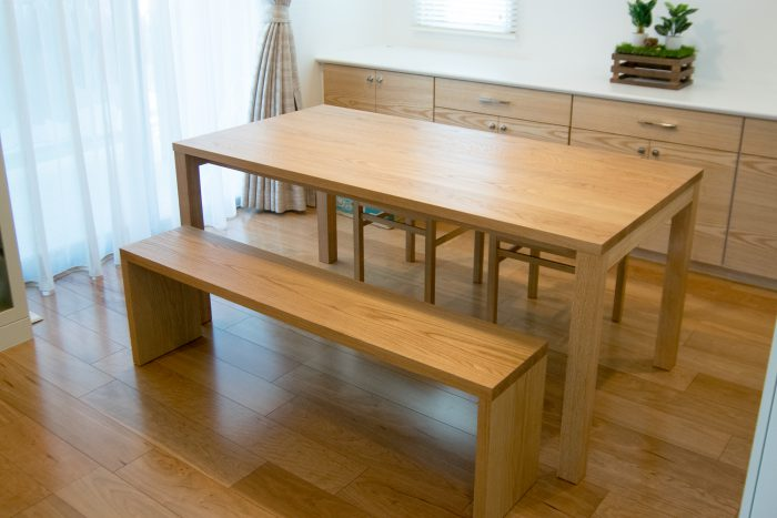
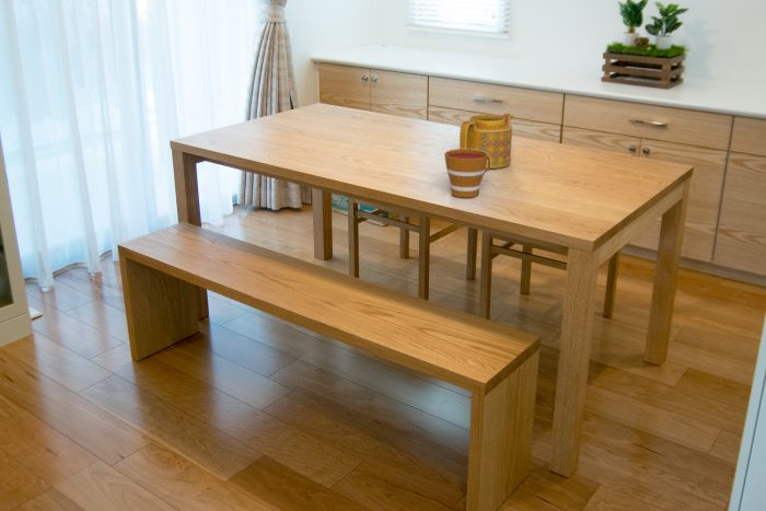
+ cup [443,148,490,198]
+ teapot [459,113,514,170]
